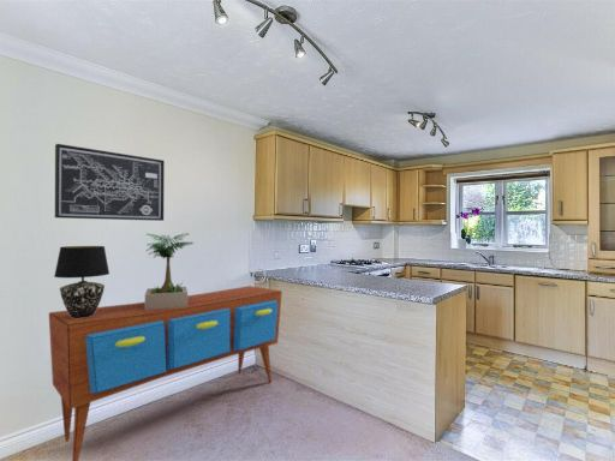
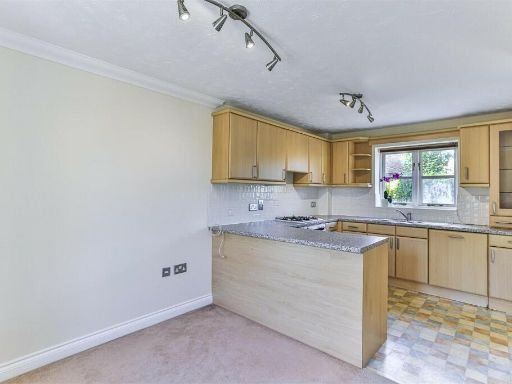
- potted plant [144,232,195,310]
- wall art [54,143,166,222]
- table lamp [53,245,111,318]
- sideboard [48,285,283,461]
